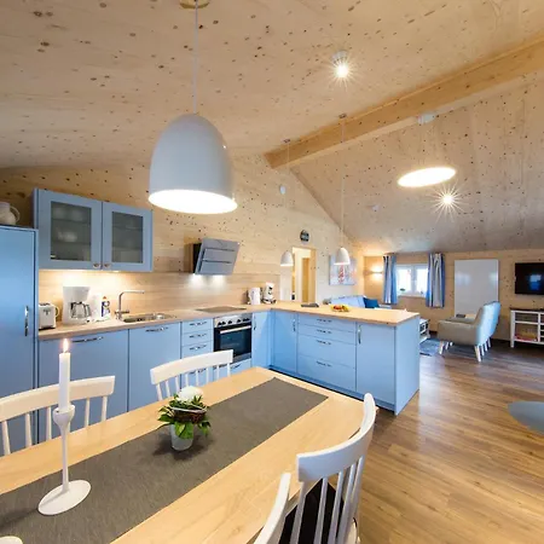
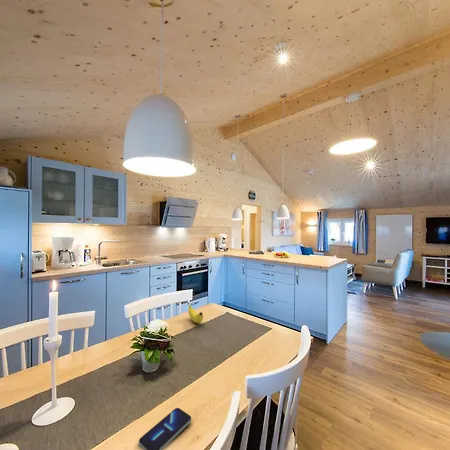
+ fruit [187,301,204,324]
+ smartphone [138,407,192,450]
